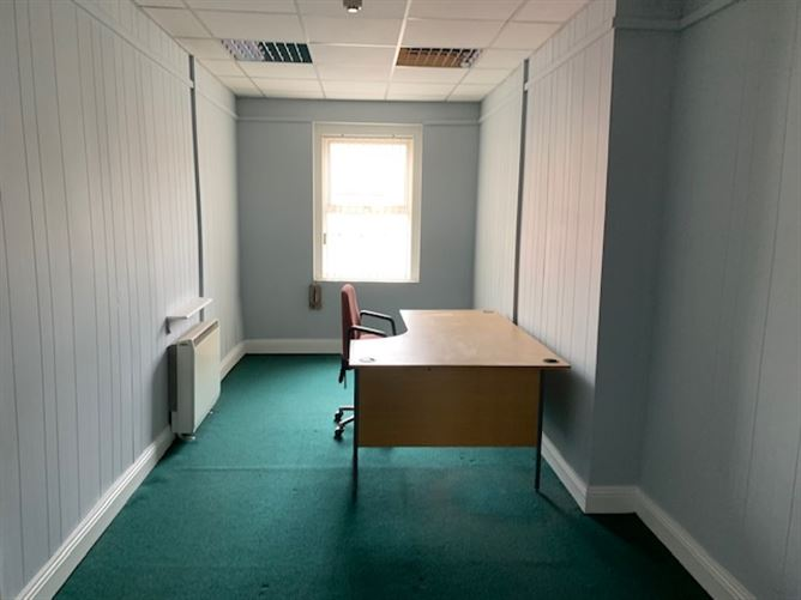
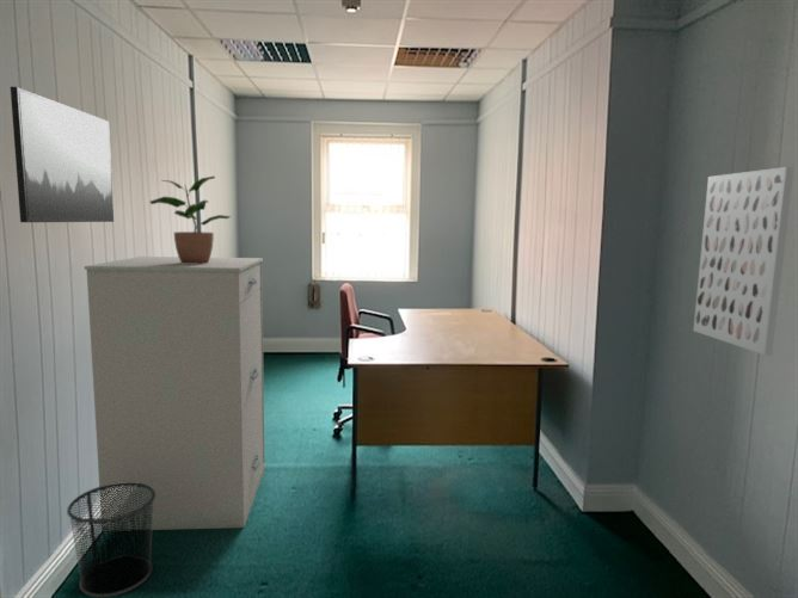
+ waste bin [66,482,155,598]
+ wall art [693,166,796,357]
+ potted plant [149,175,233,264]
+ filing cabinet [84,255,266,531]
+ wall art [10,86,115,223]
